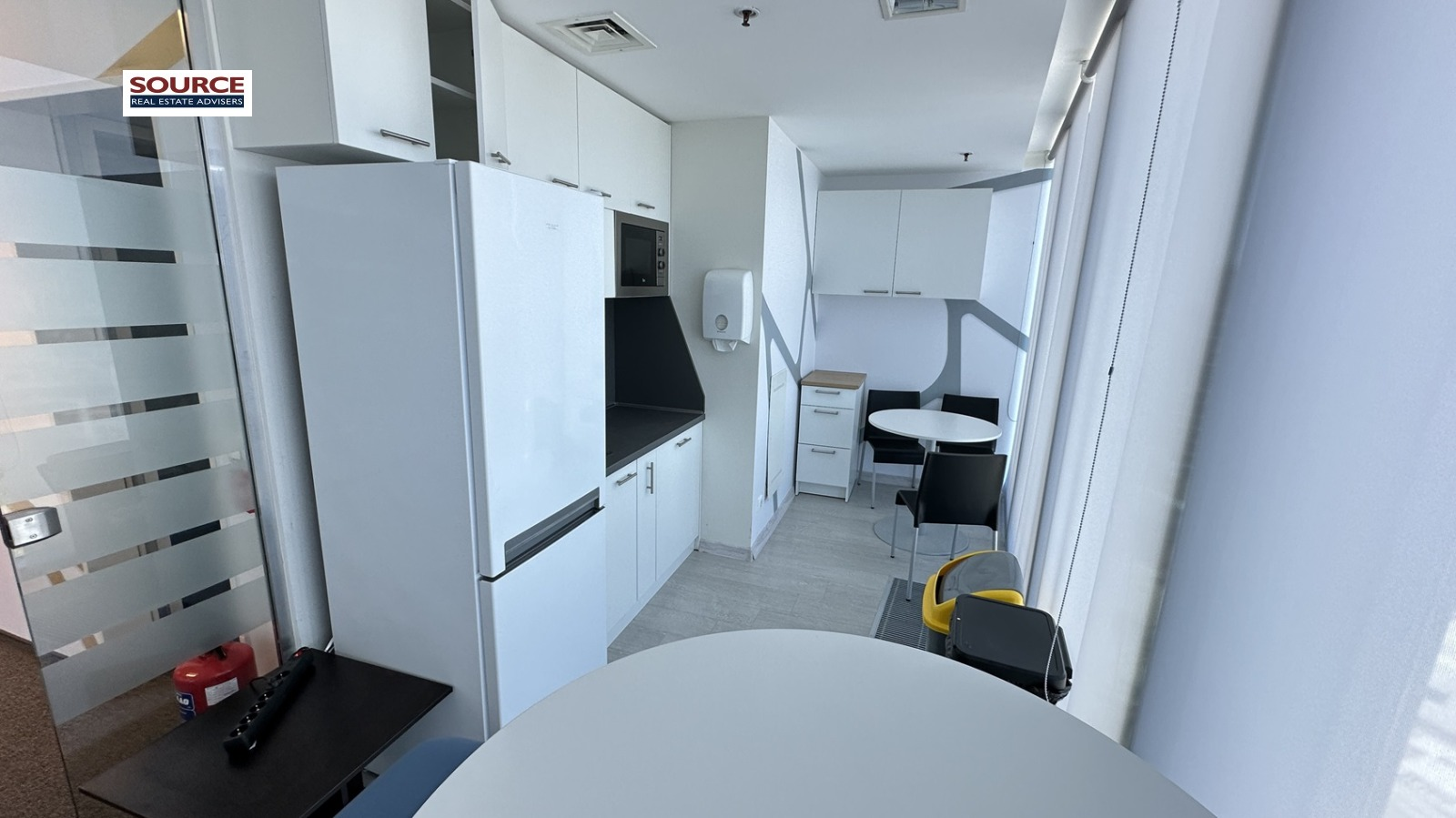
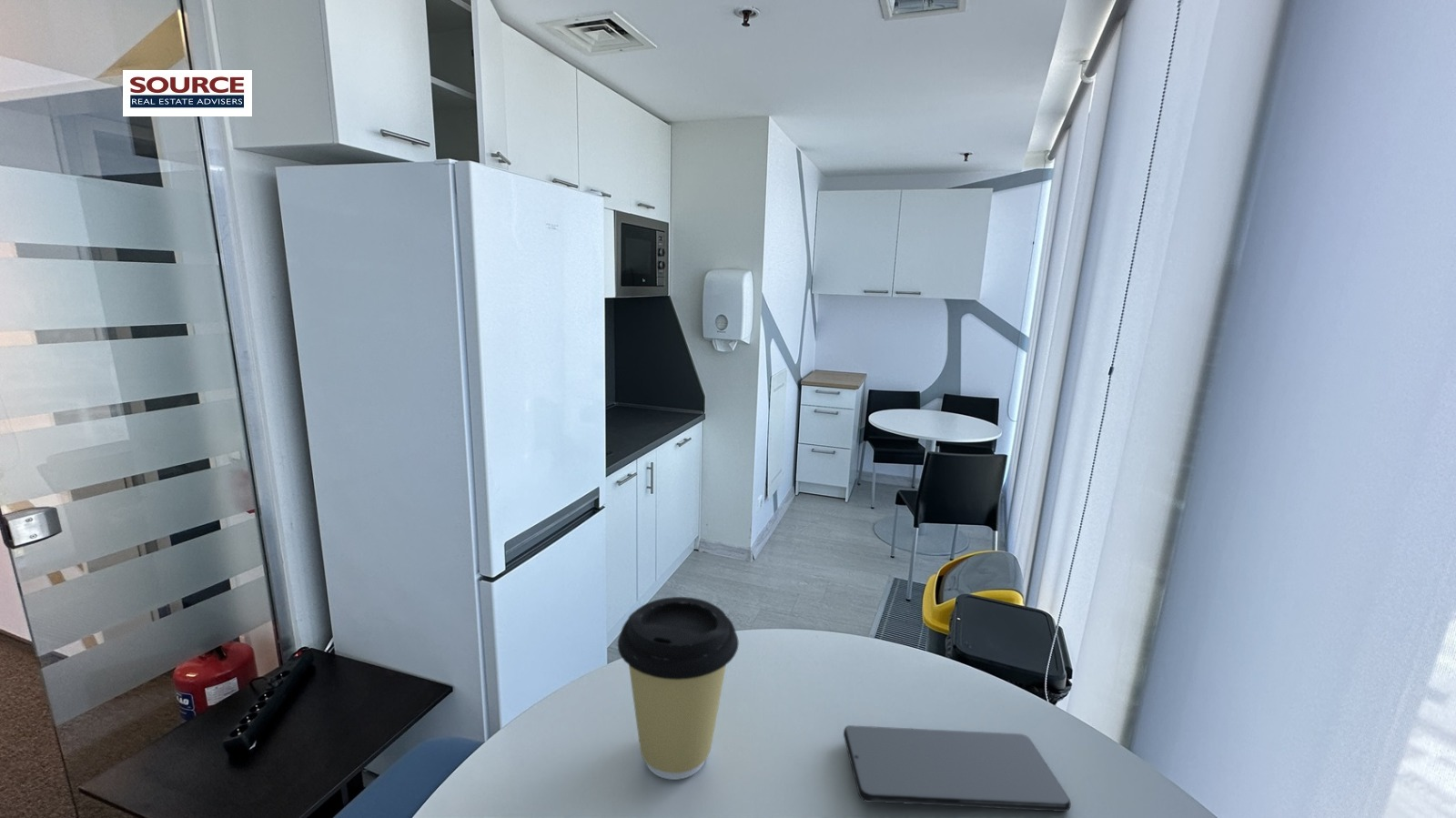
+ smartphone [843,724,1072,813]
+ coffee cup [617,596,740,781]
